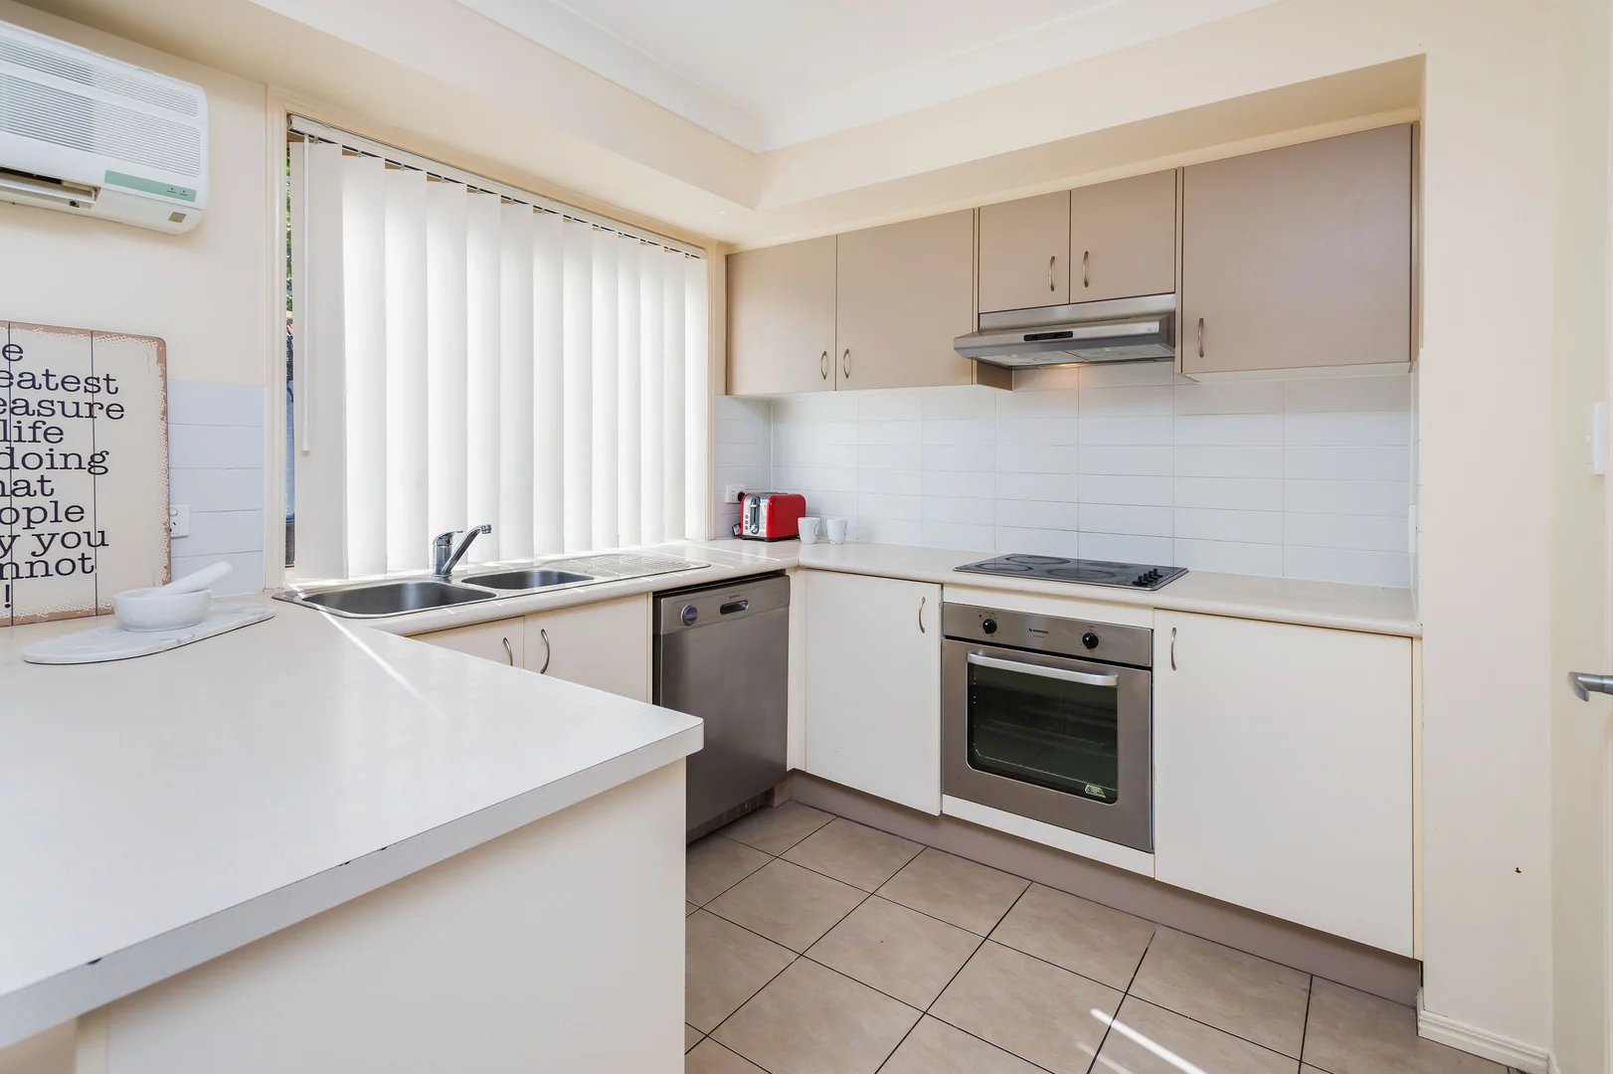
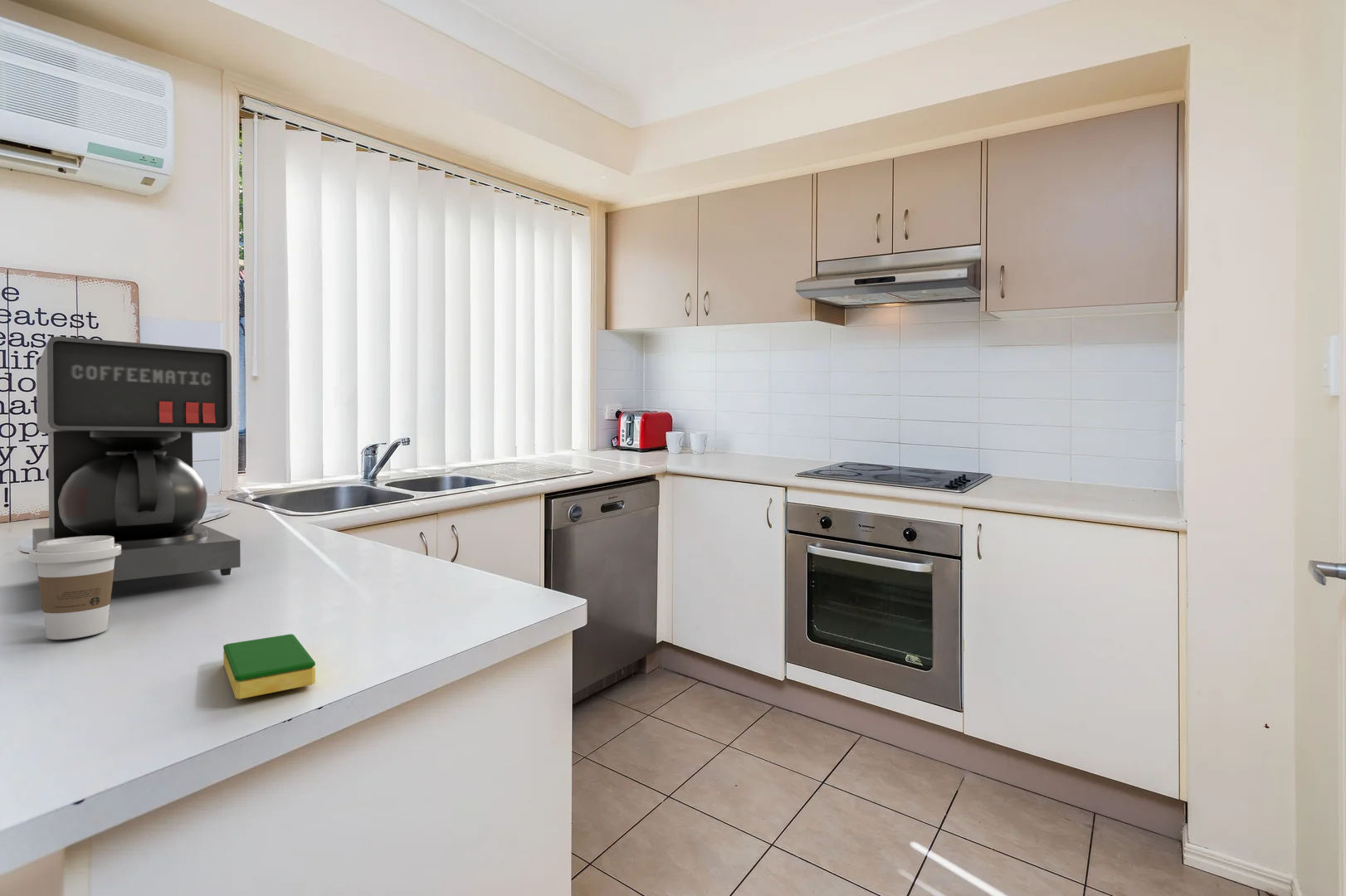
+ dish sponge [222,633,316,700]
+ coffee maker [32,336,241,582]
+ coffee cup [28,536,121,640]
